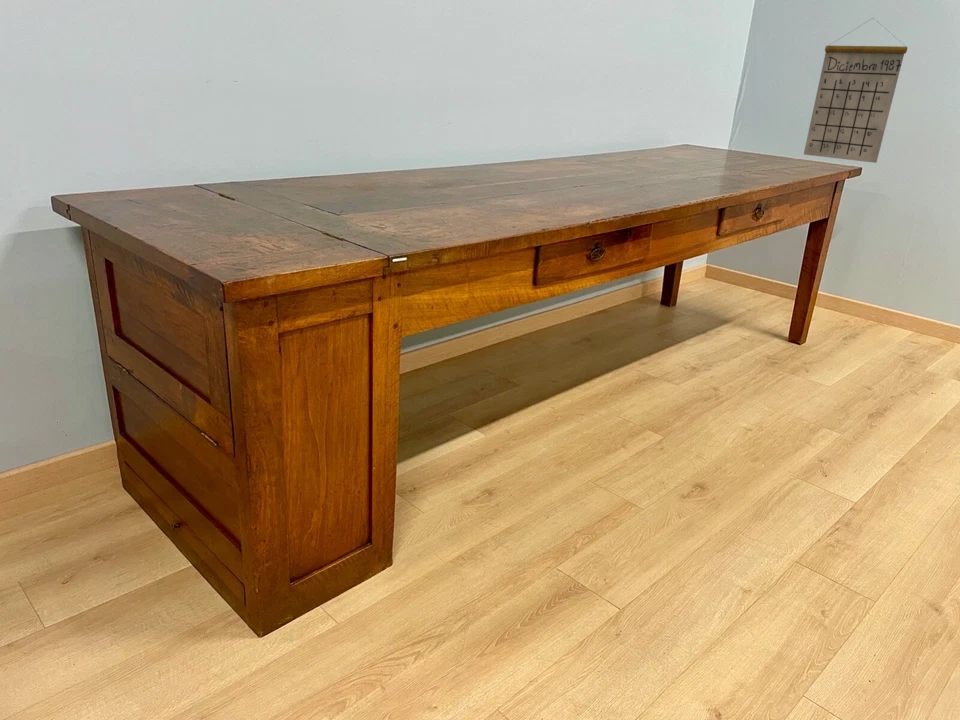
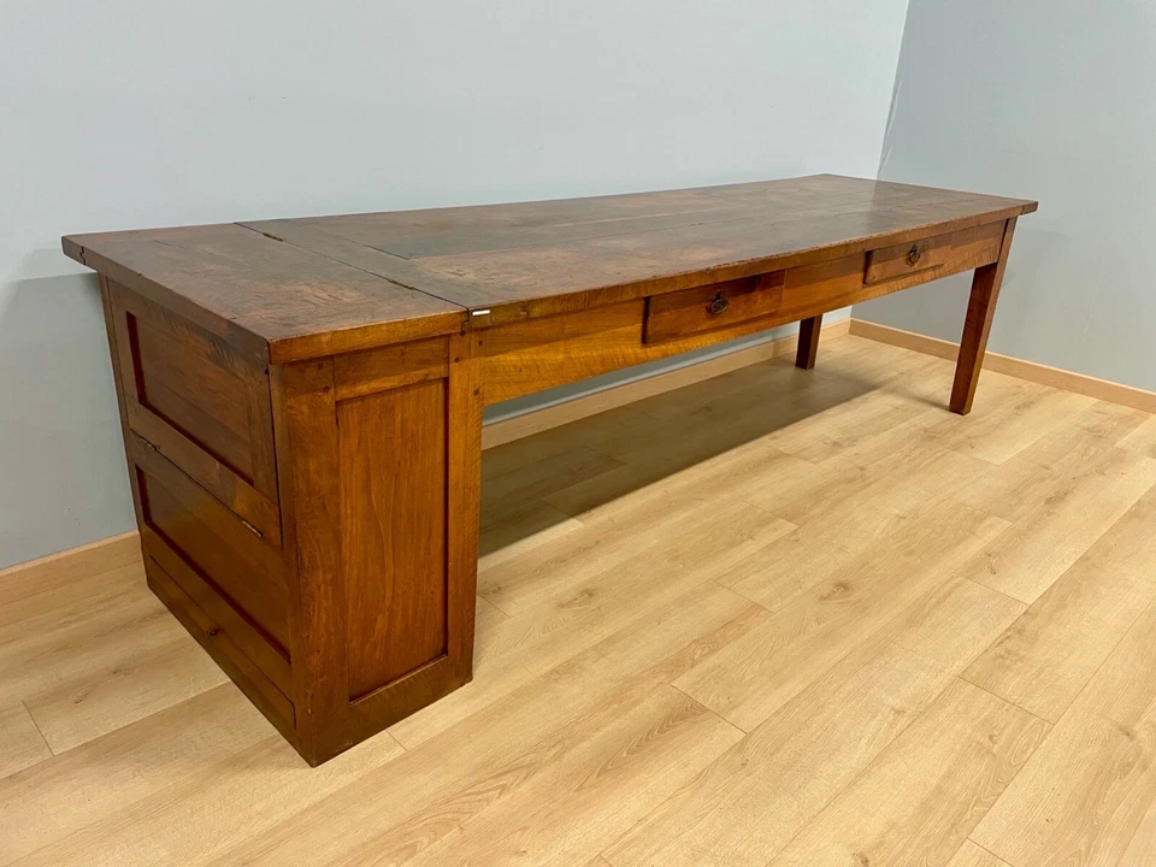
- calendar [803,17,908,164]
